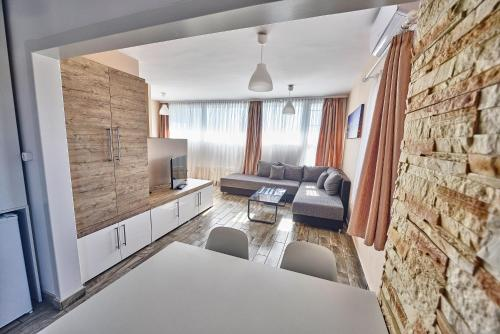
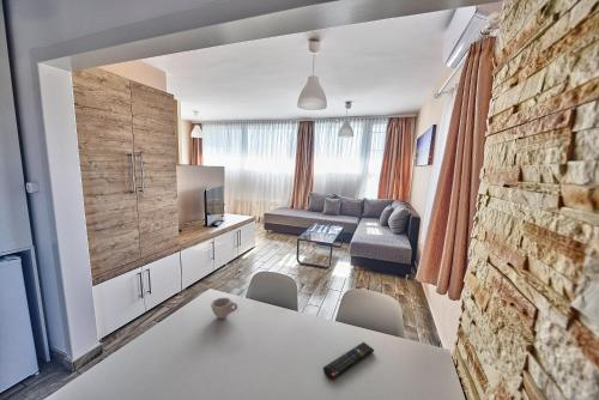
+ remote control [322,341,375,381]
+ cup [210,297,238,320]
